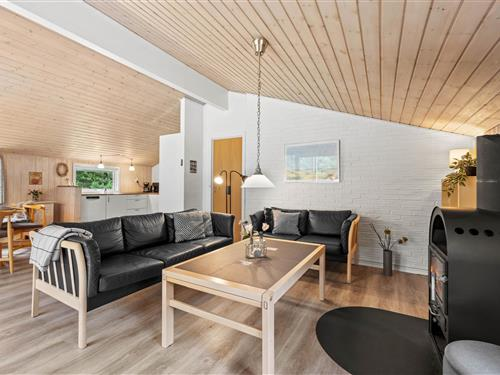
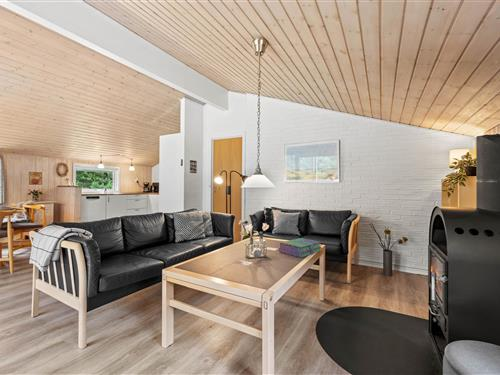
+ stack of books [278,237,323,259]
